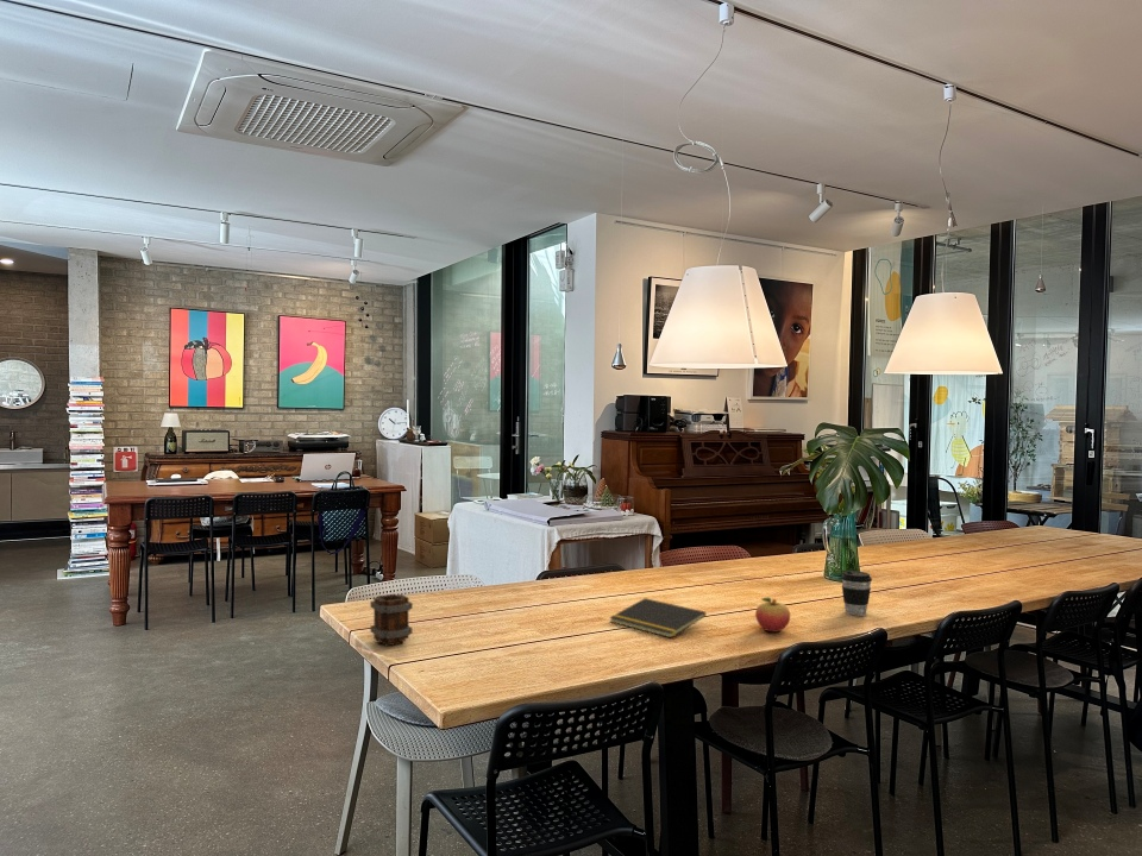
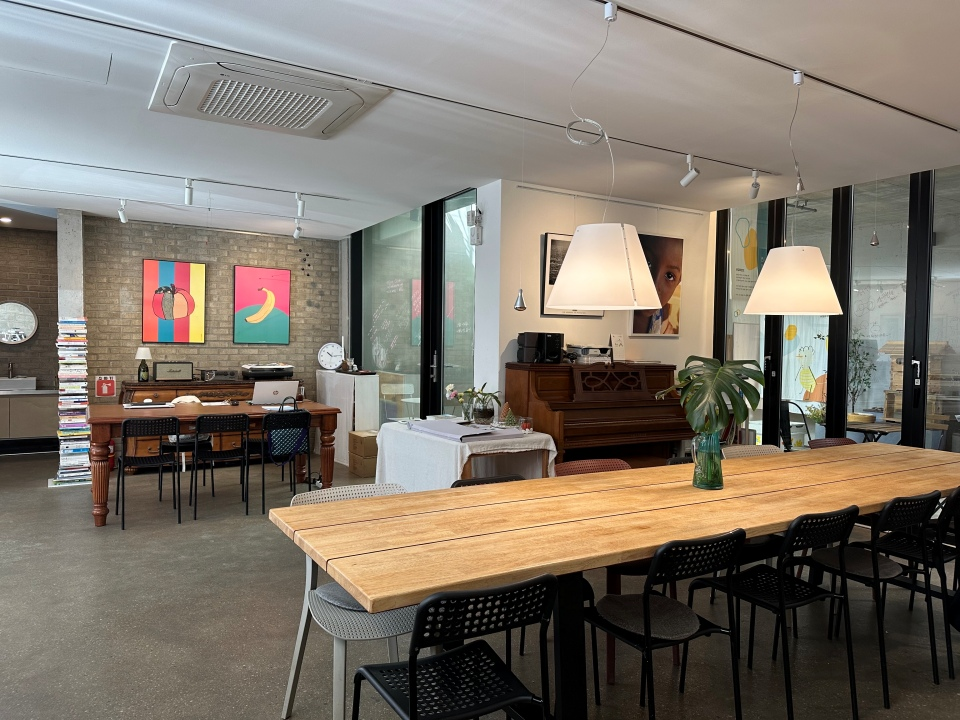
- mug [369,593,414,647]
- coffee cup [840,569,873,617]
- fruit [754,597,791,632]
- notepad [608,597,708,638]
